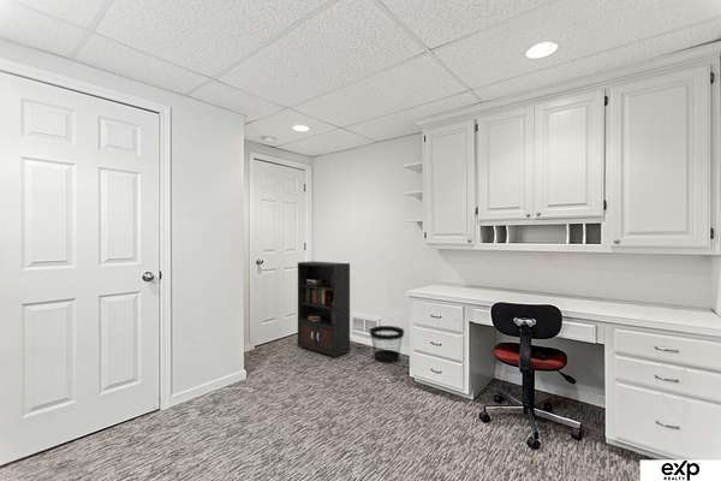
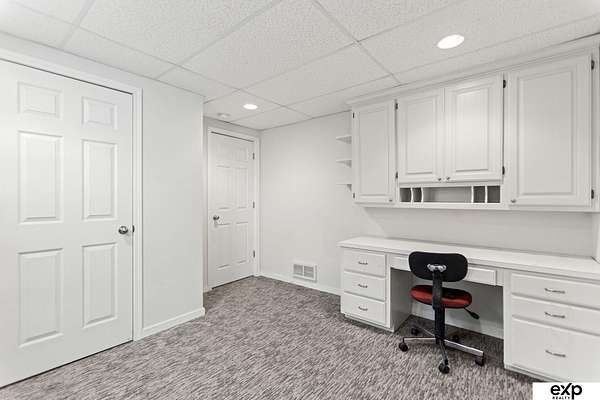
- bookcase [297,260,374,358]
- wastebasket [369,325,405,364]
